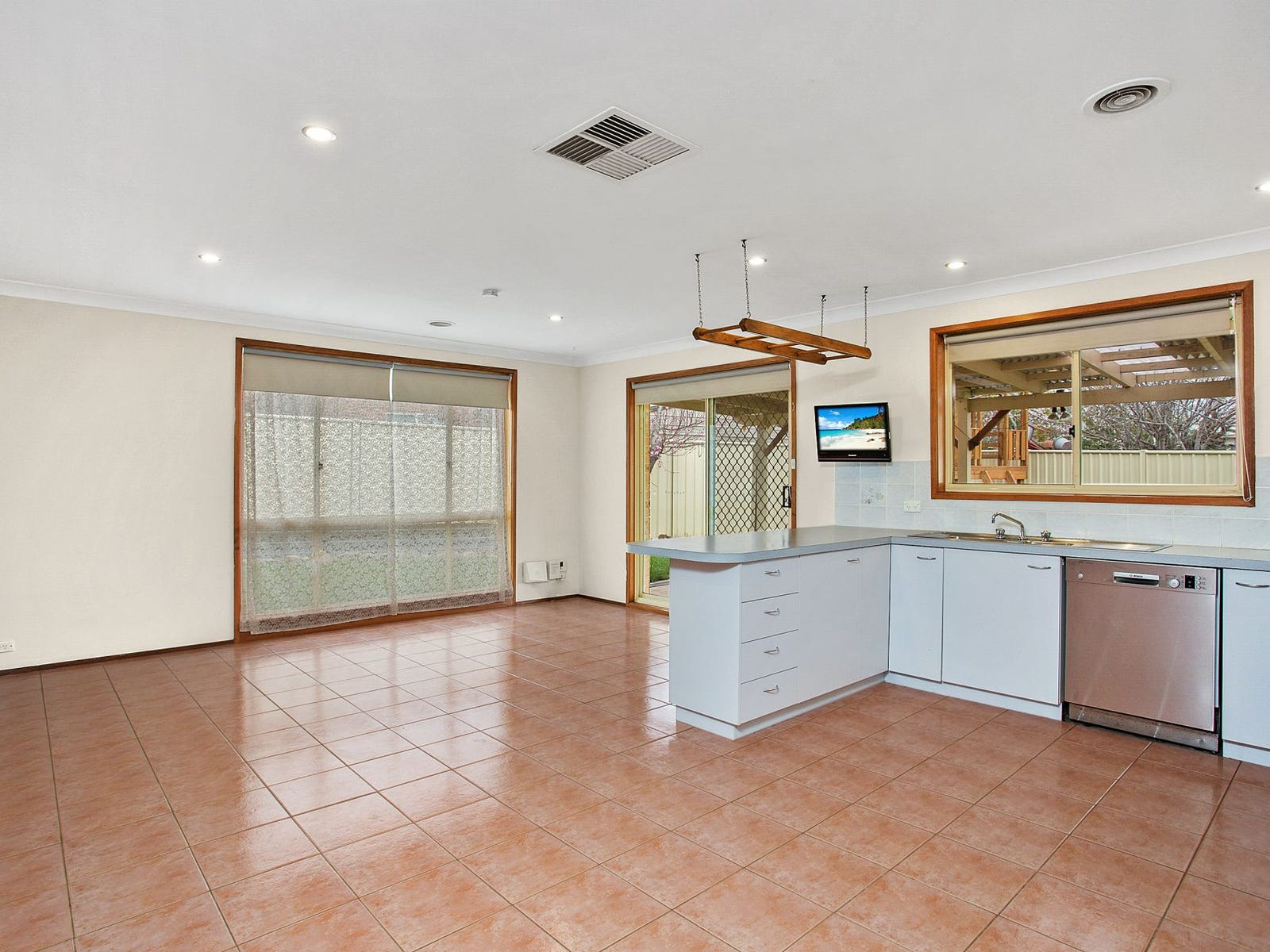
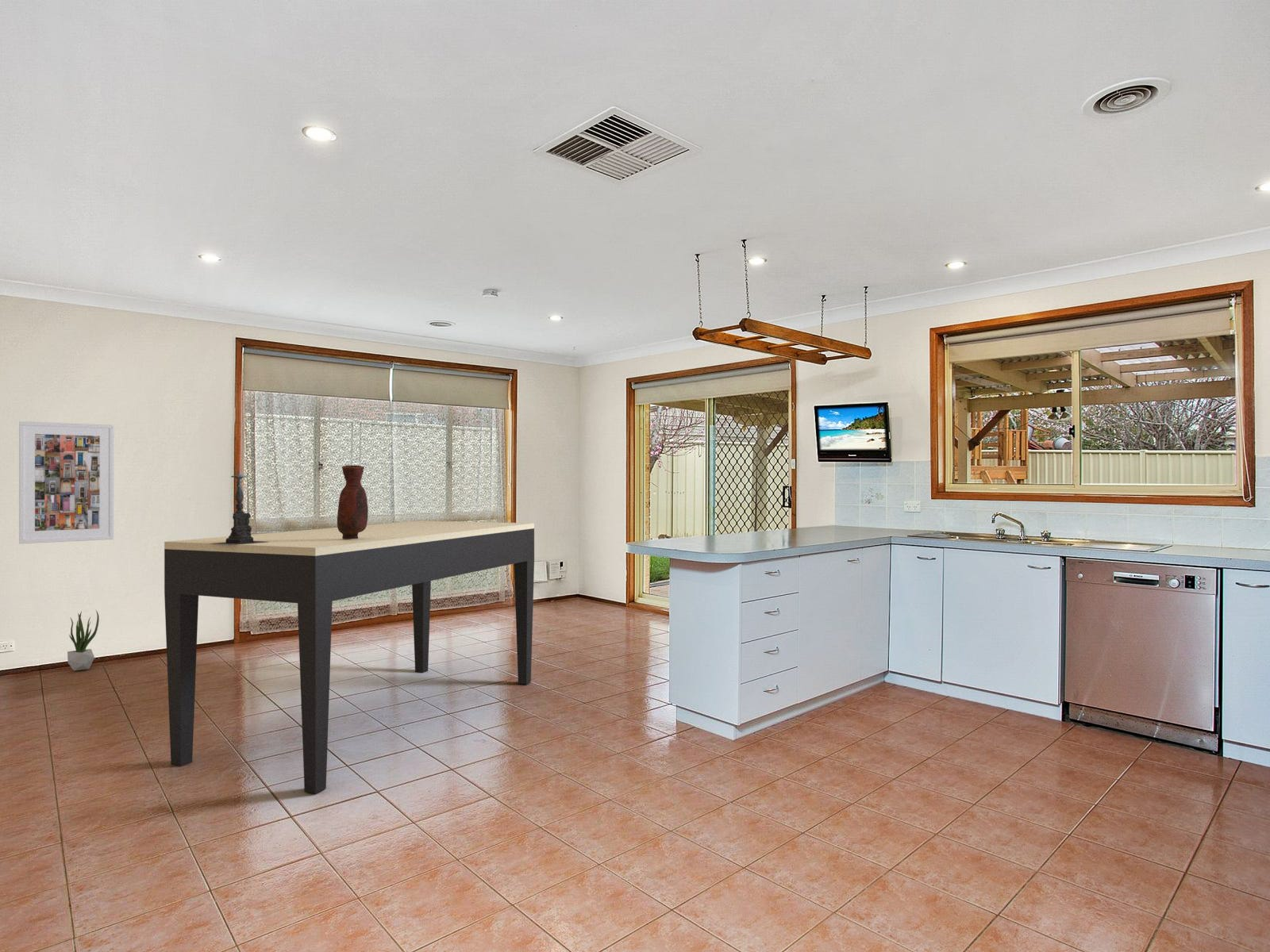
+ vase [337,464,369,539]
+ candle holder [214,464,265,545]
+ dining table [164,520,535,795]
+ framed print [18,420,114,544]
+ potted plant [67,608,100,671]
